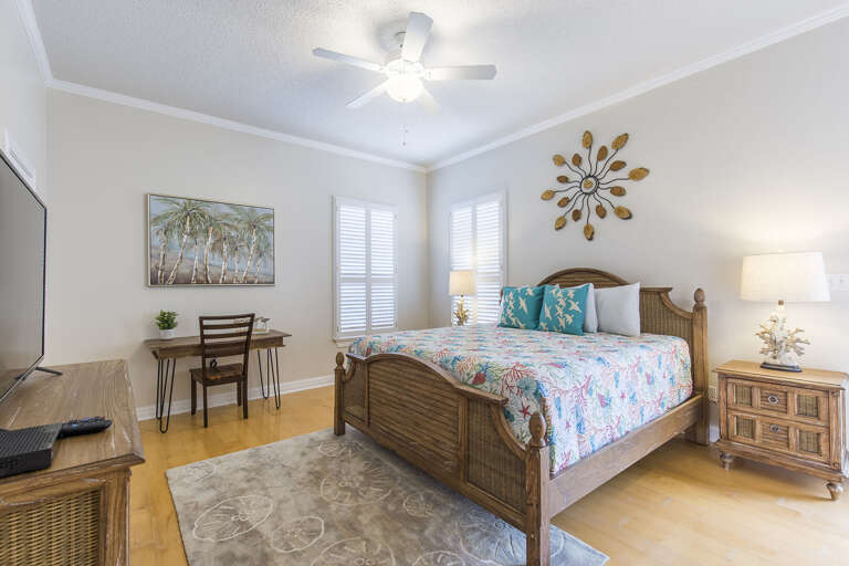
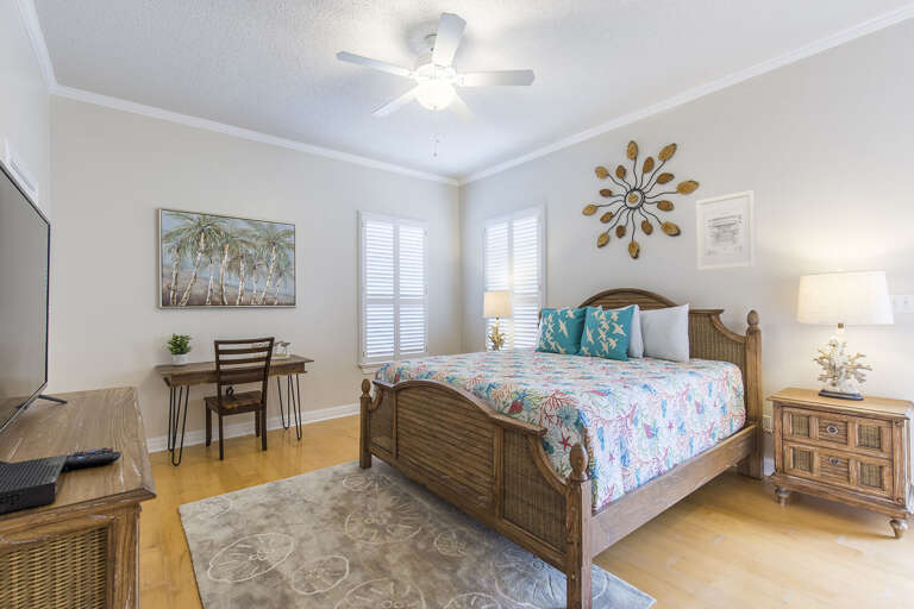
+ wall art [695,188,757,271]
